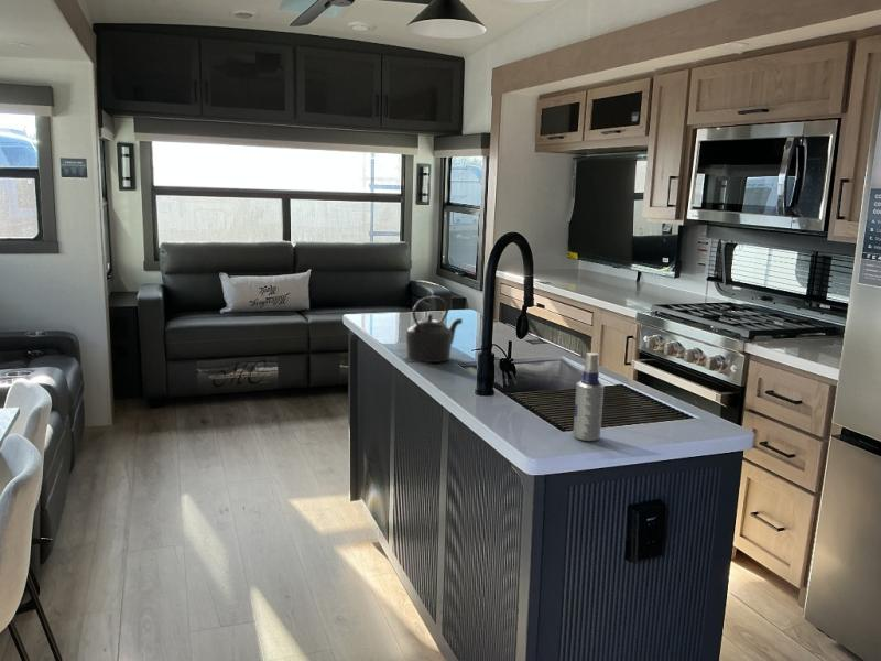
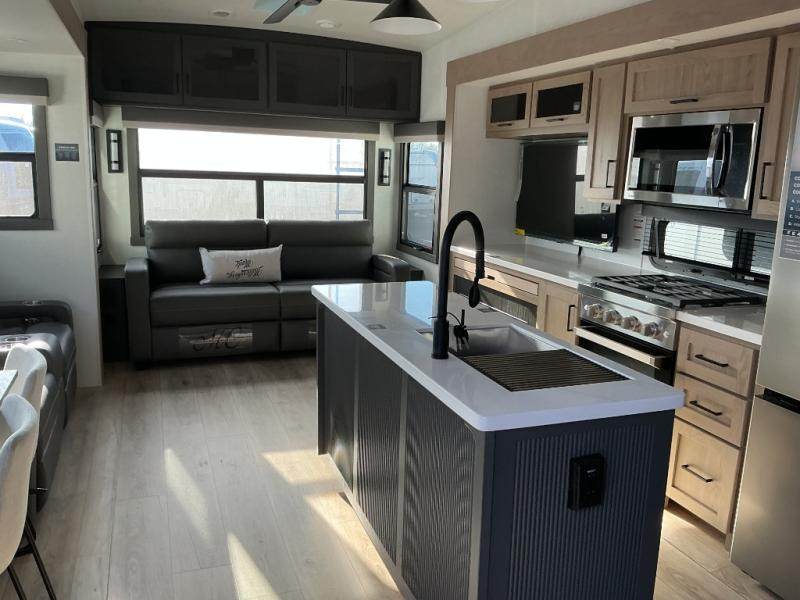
- kettle [405,295,464,364]
- spray bottle [573,351,605,442]
